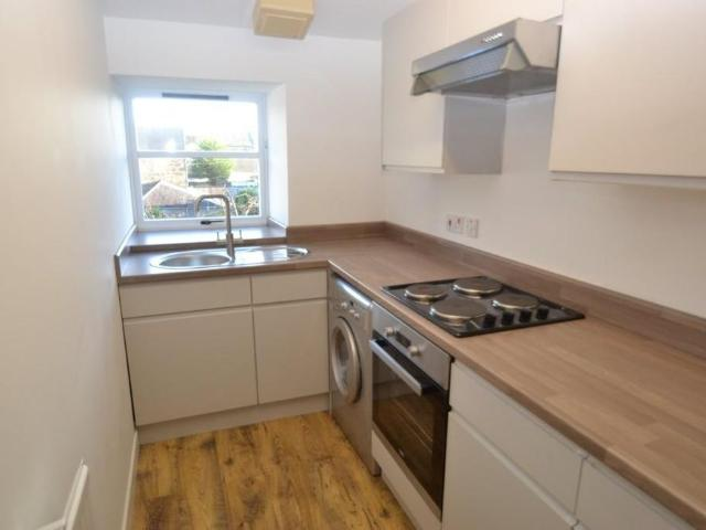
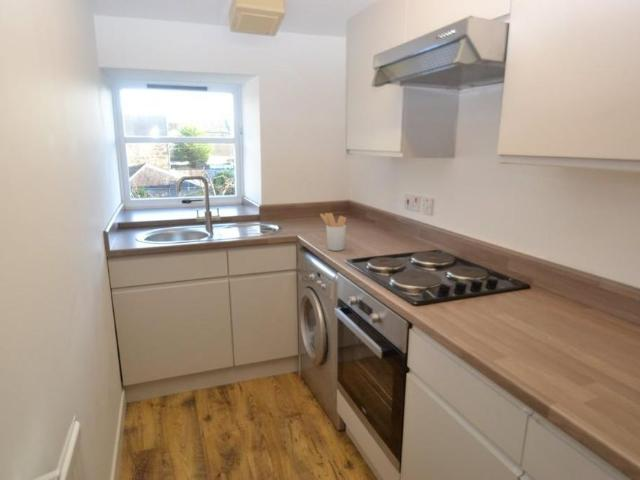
+ utensil holder [319,212,347,252]
